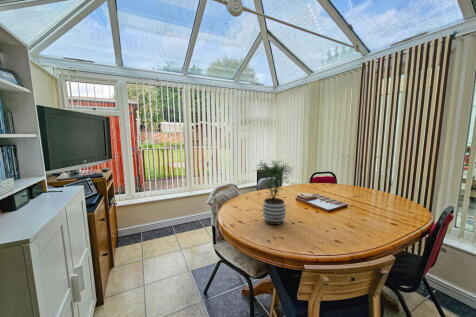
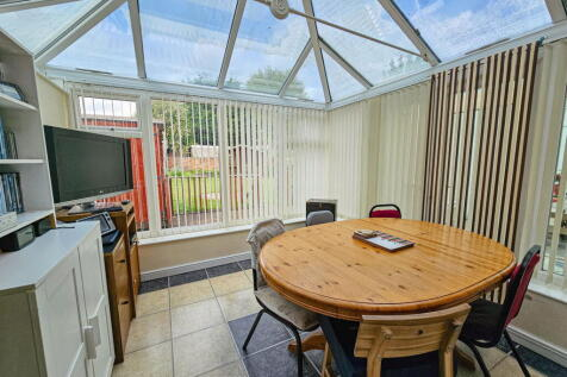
- potted plant [253,158,295,226]
